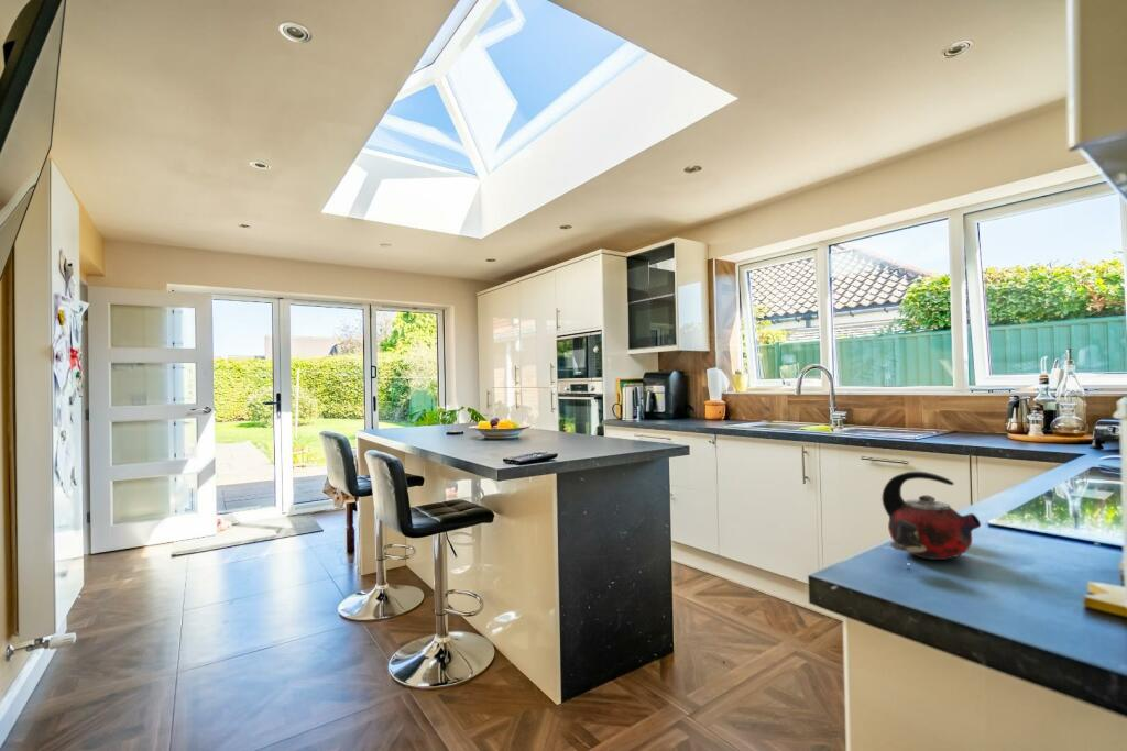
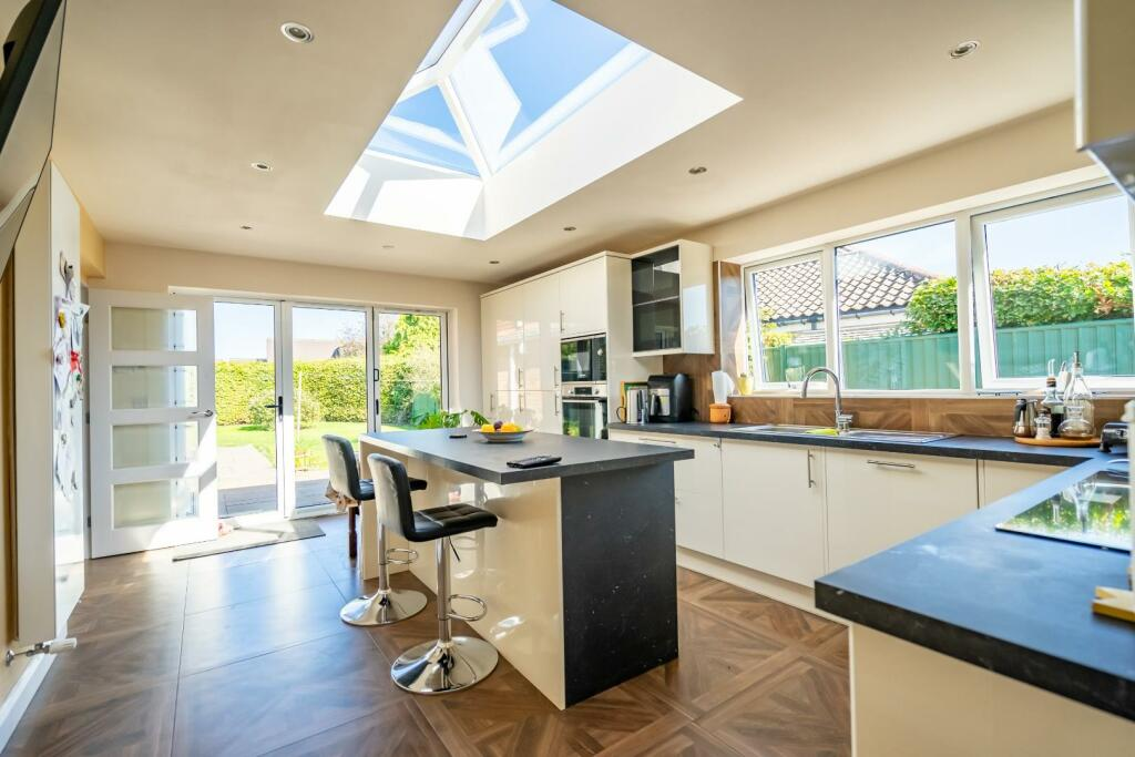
- kettle [880,471,982,561]
